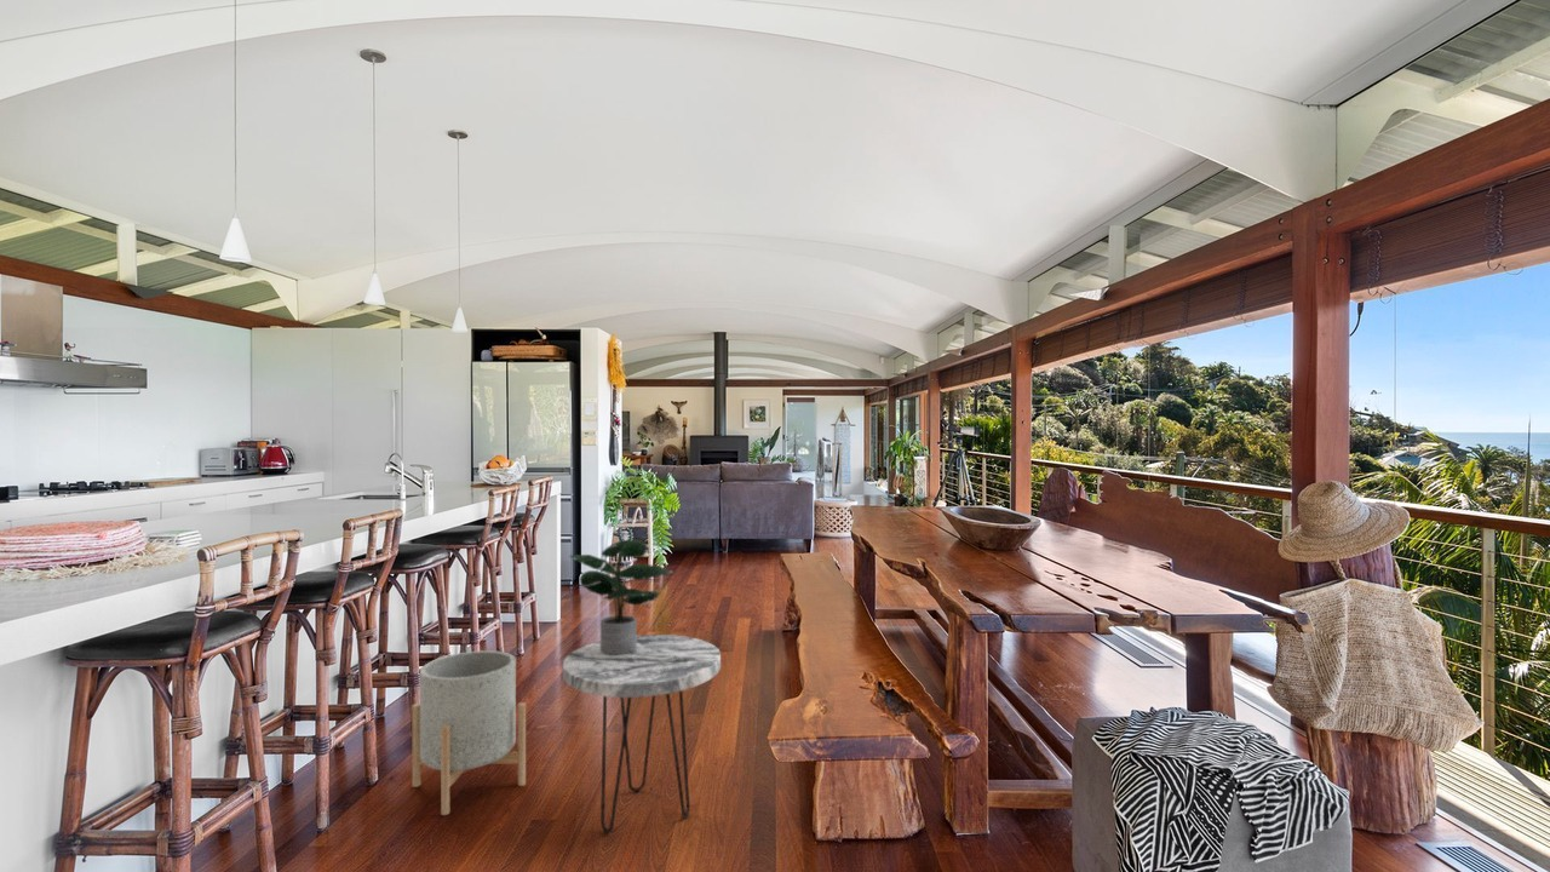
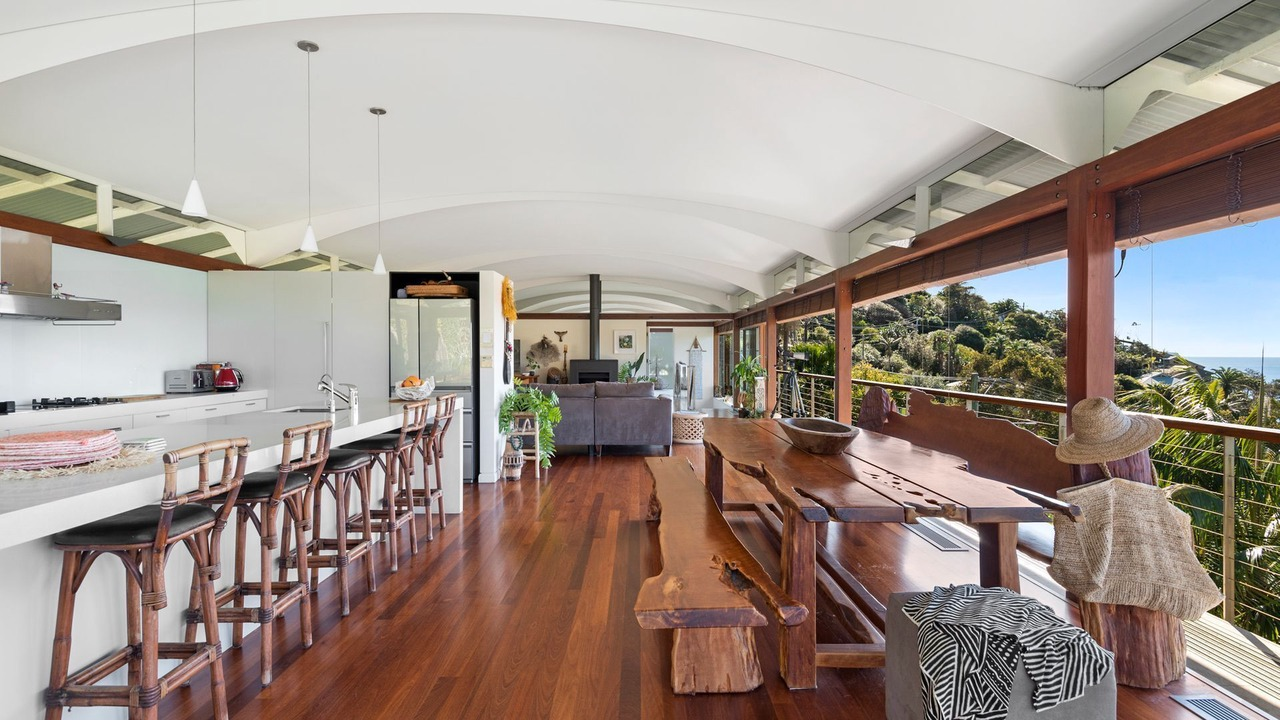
- side table [562,633,722,834]
- potted plant [568,539,673,655]
- planter [412,649,527,816]
